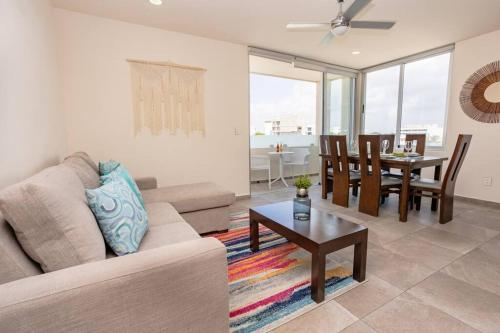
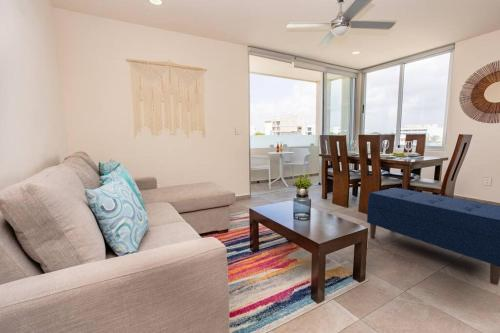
+ bench [366,187,500,286]
